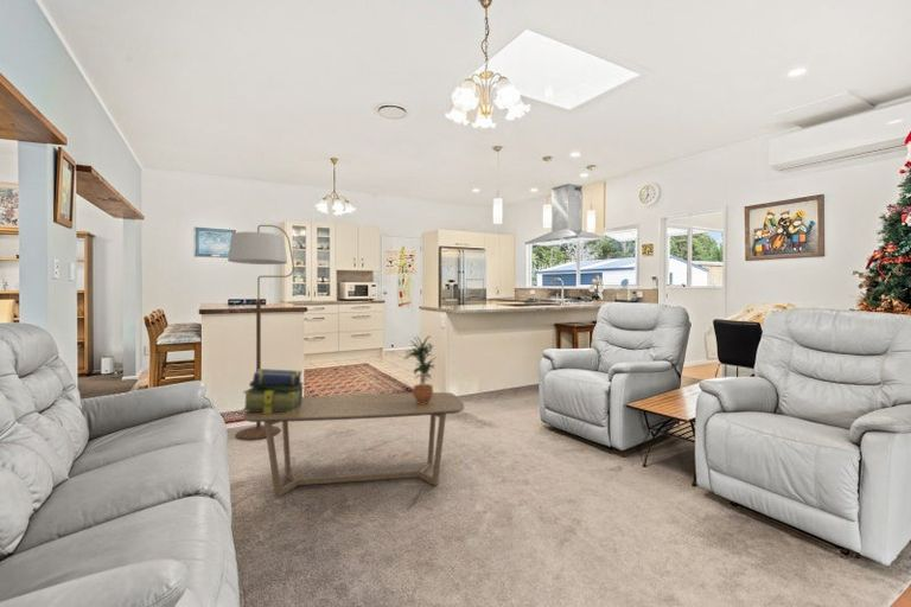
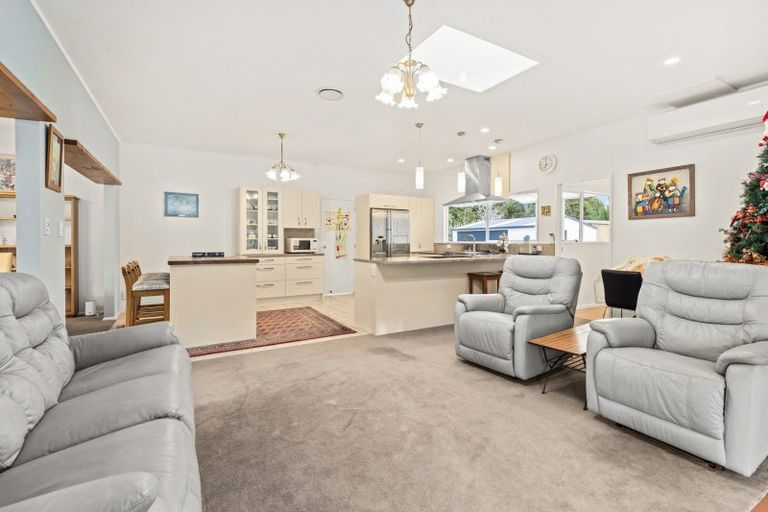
- coffee table [242,391,465,498]
- stack of books [241,368,306,413]
- floor lamp [227,224,295,440]
- potted plant [403,334,438,404]
